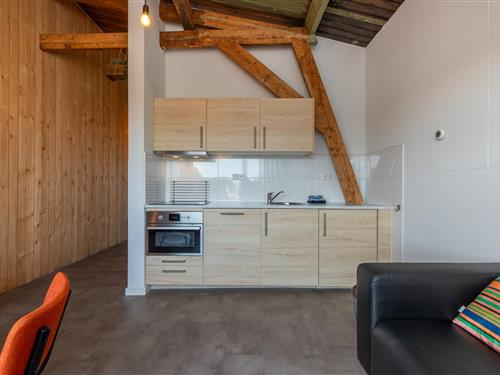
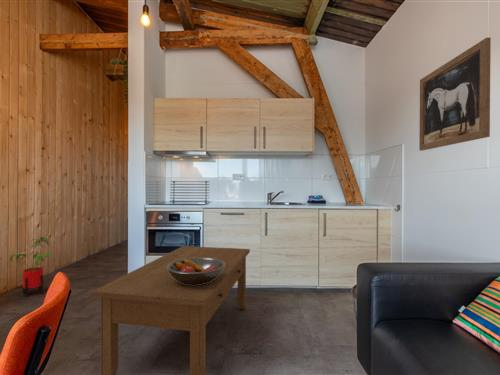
+ fruit bowl [167,258,225,285]
+ coffee table [91,245,251,375]
+ wall art [418,37,492,152]
+ house plant [9,236,55,298]
